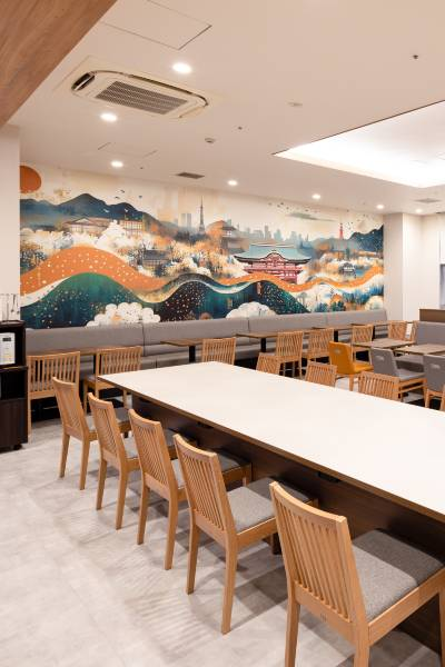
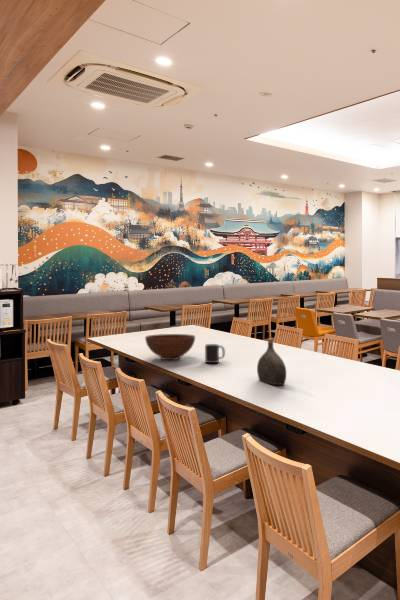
+ water jug [256,337,287,386]
+ mug [204,343,226,364]
+ fruit bowl [144,333,196,361]
